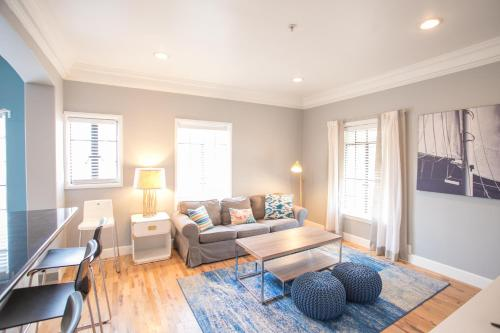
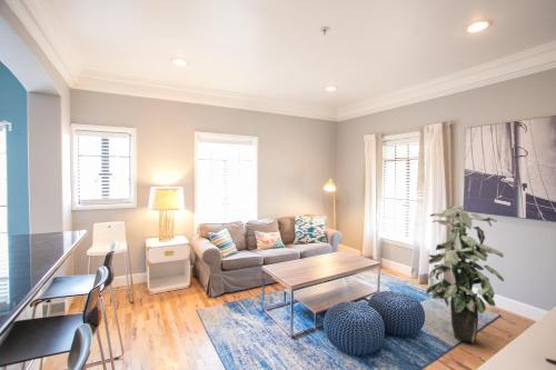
+ indoor plant [425,204,505,344]
